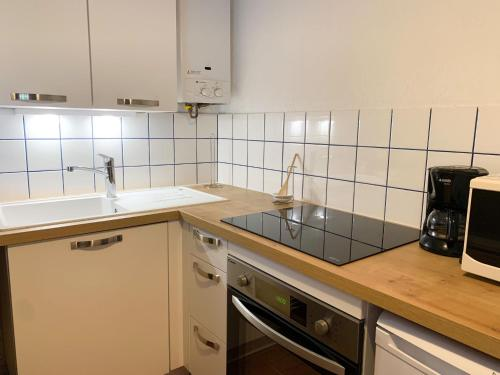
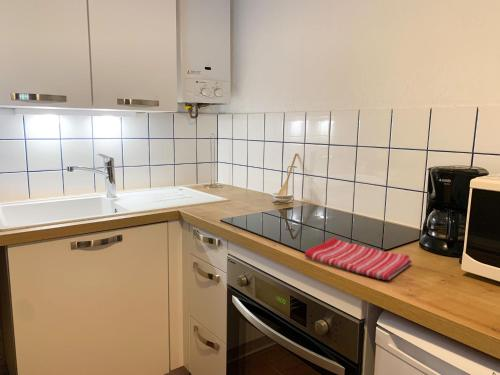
+ dish towel [304,237,413,281]
